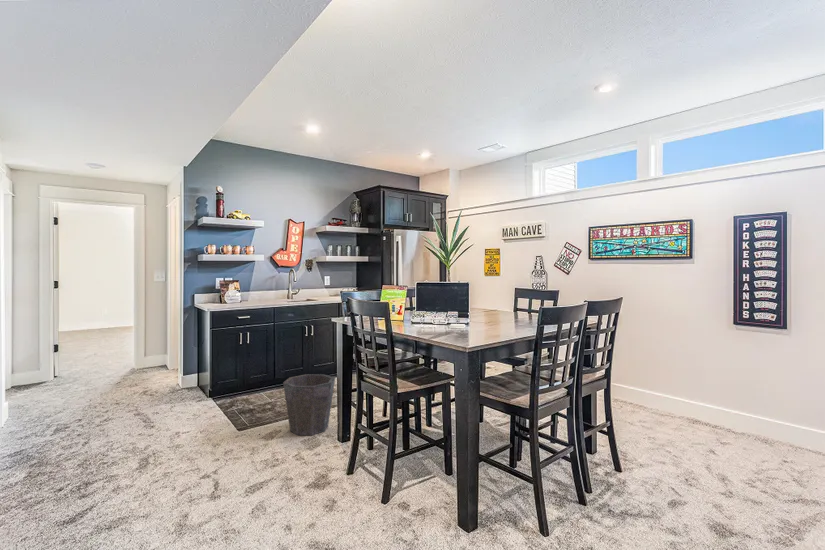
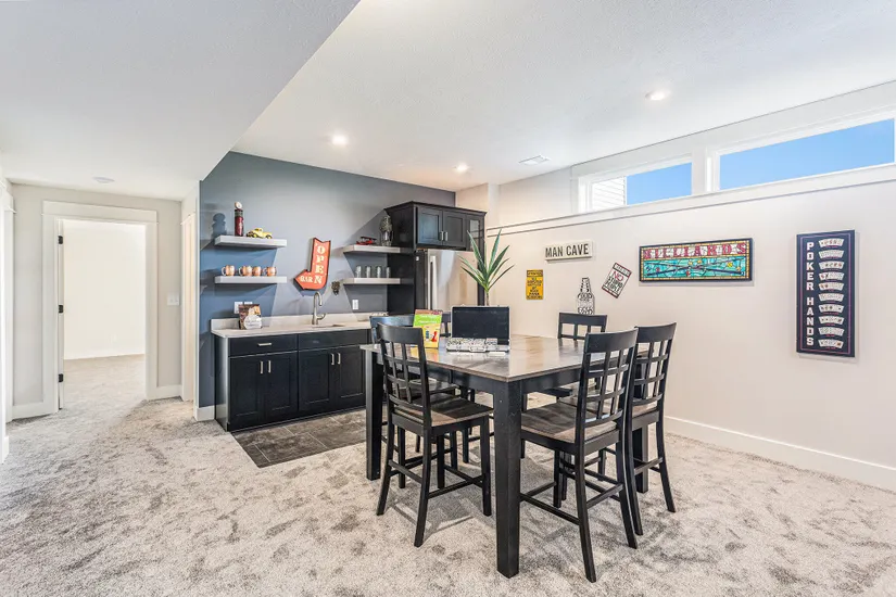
- waste bin [282,373,336,436]
